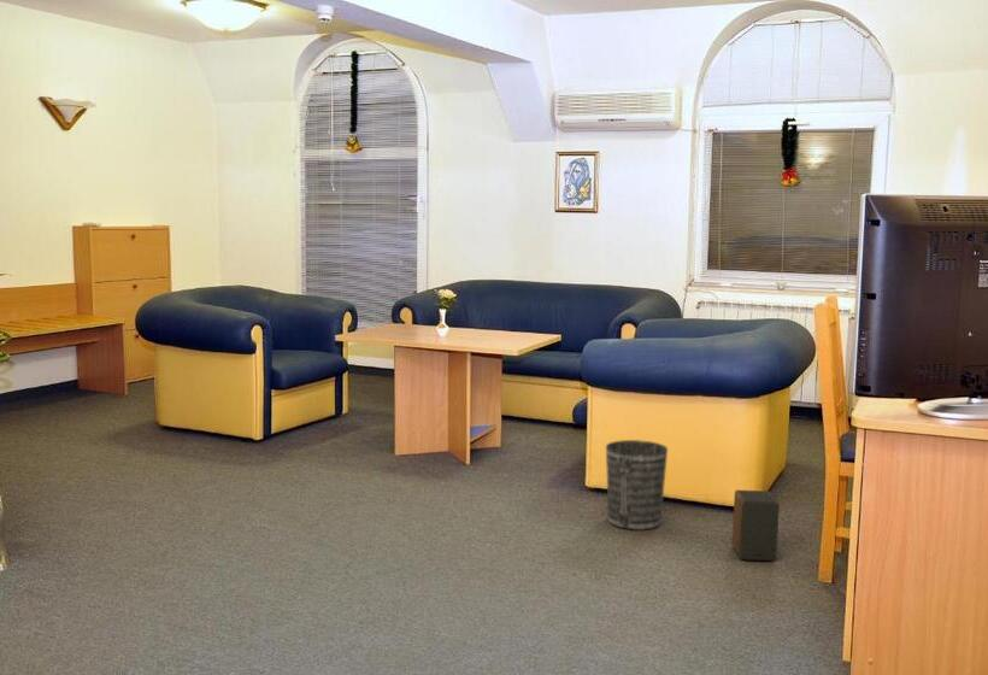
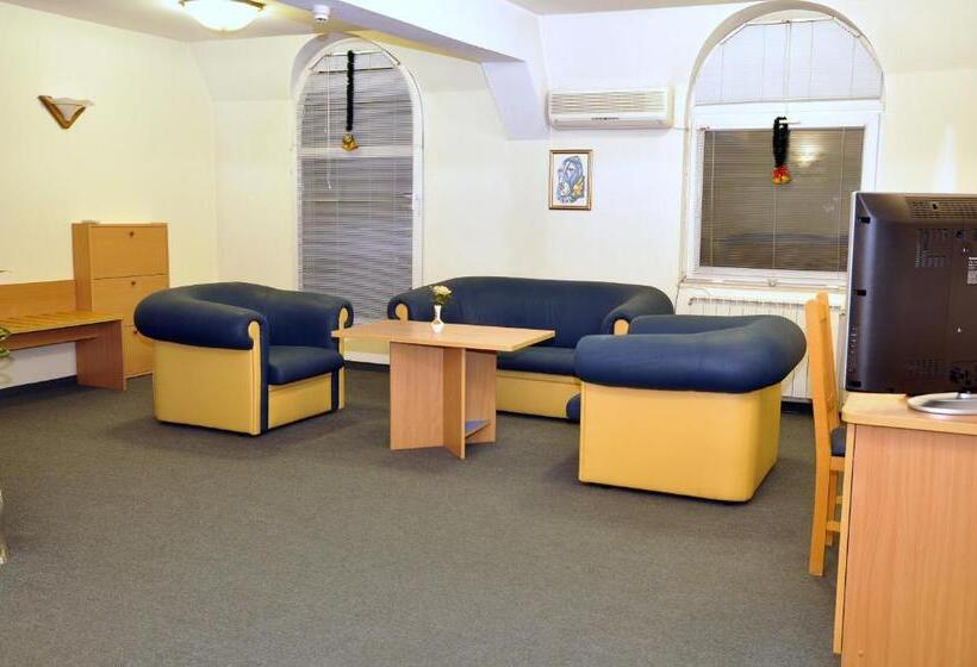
- wastebasket [605,439,669,532]
- speaker [731,489,781,562]
